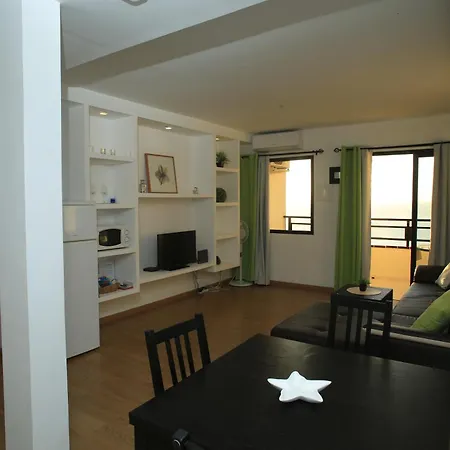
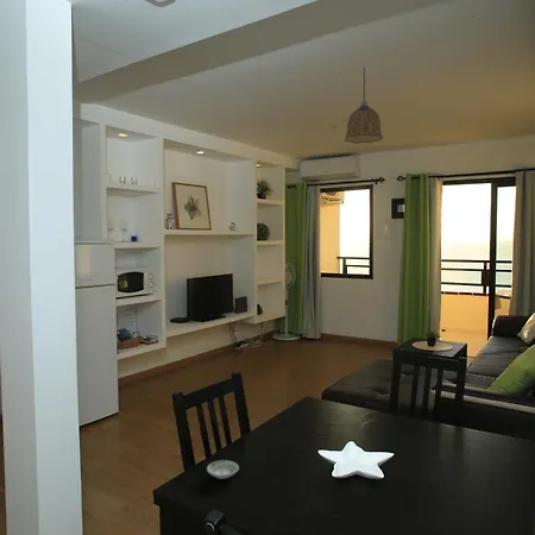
+ saucer [206,459,240,480]
+ pendant lamp [344,67,384,145]
